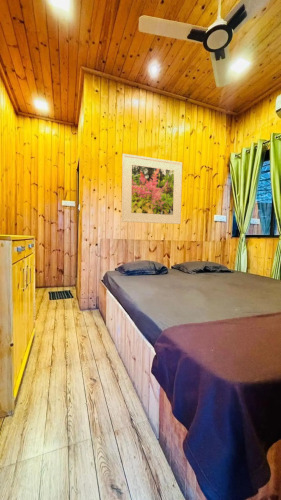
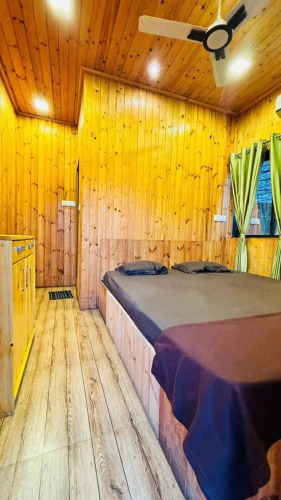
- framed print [121,153,183,225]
